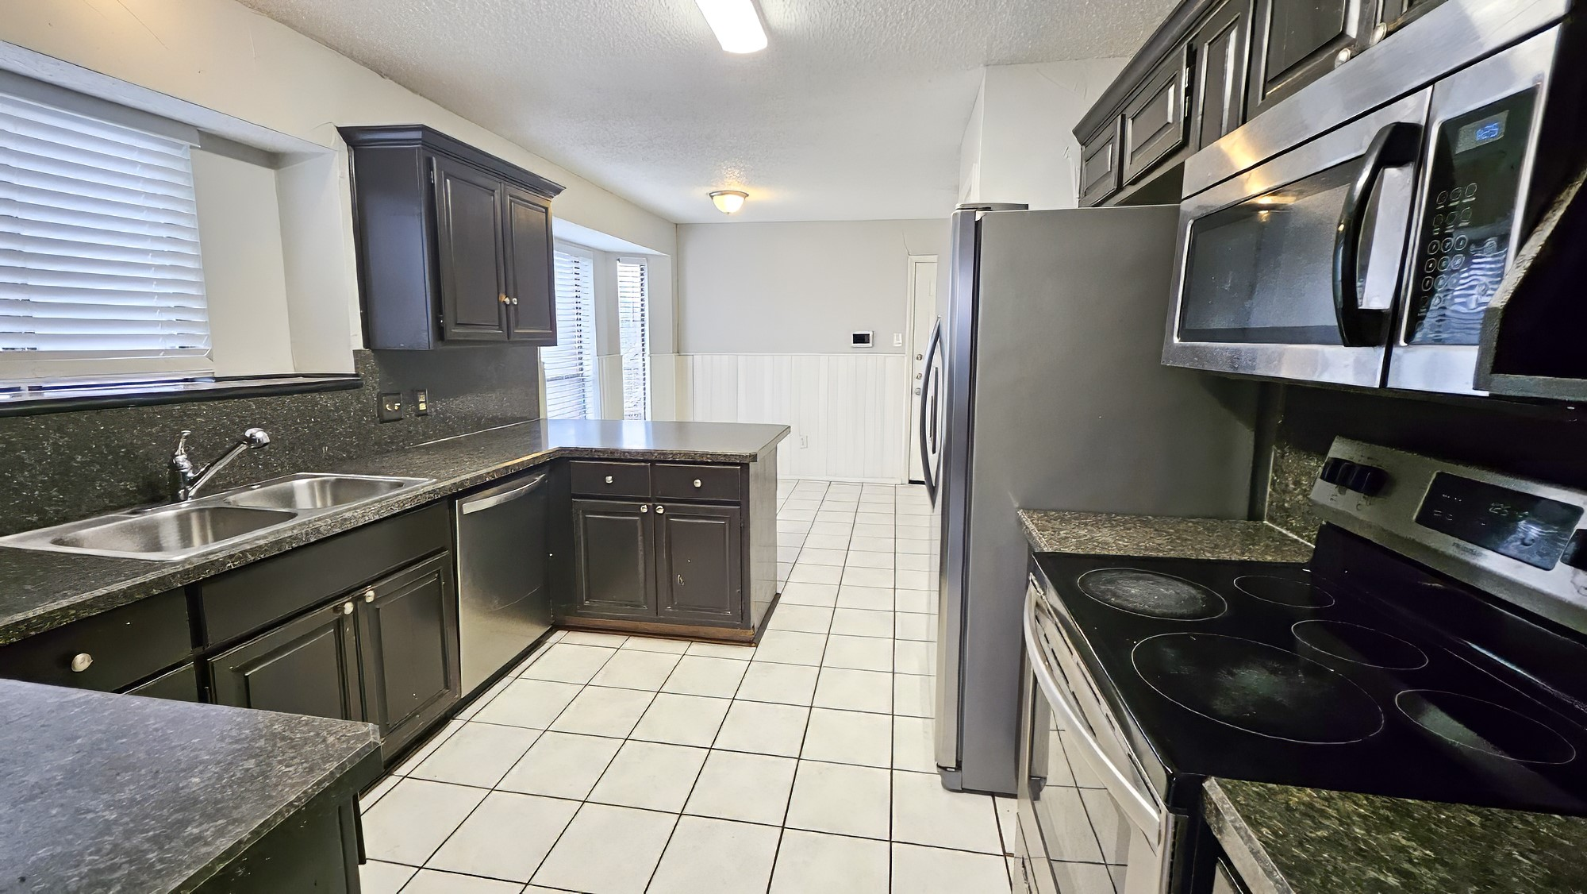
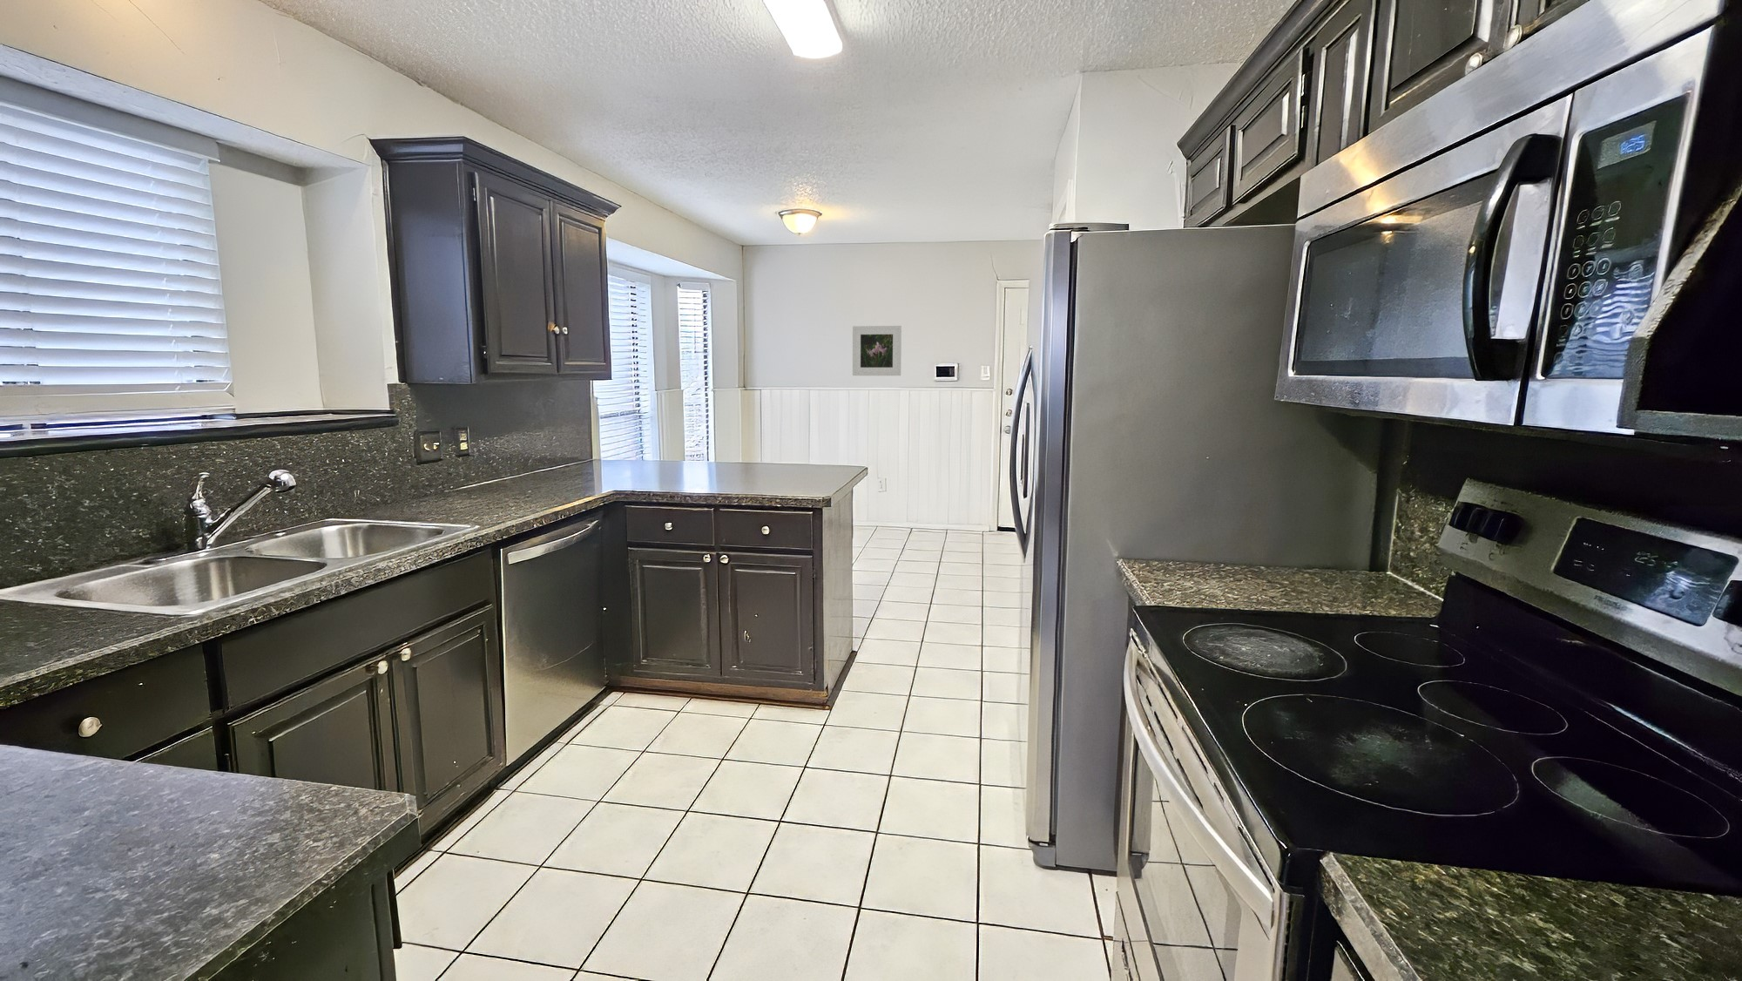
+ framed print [852,325,902,377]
